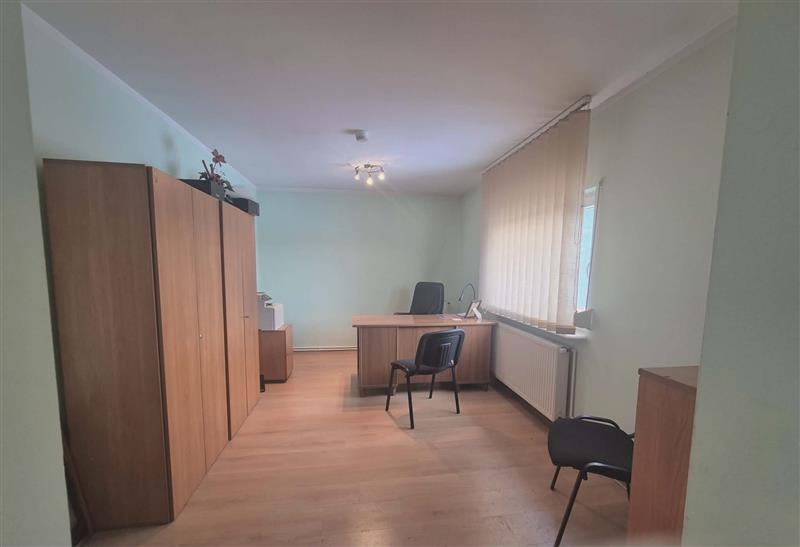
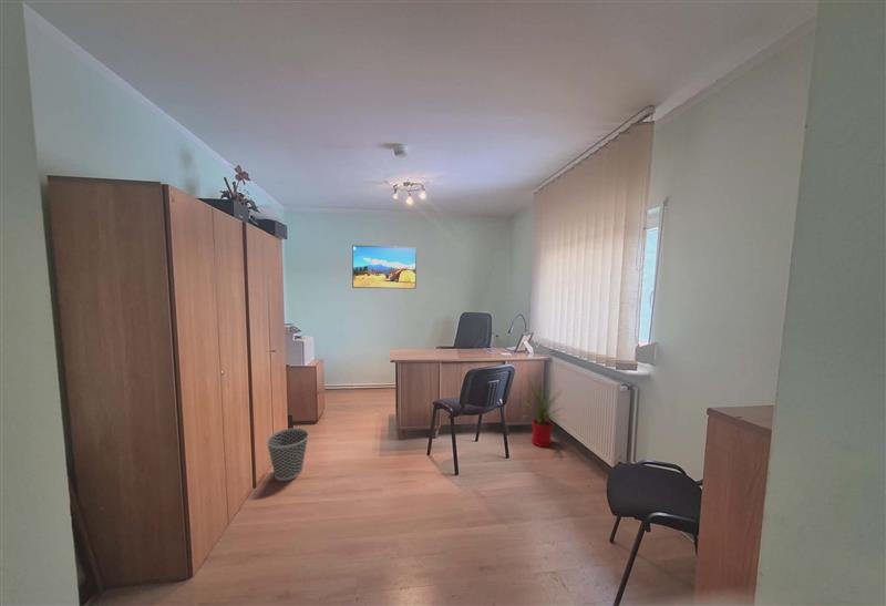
+ house plant [514,371,564,448]
+ wastebasket [266,427,310,482]
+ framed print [351,244,418,290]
